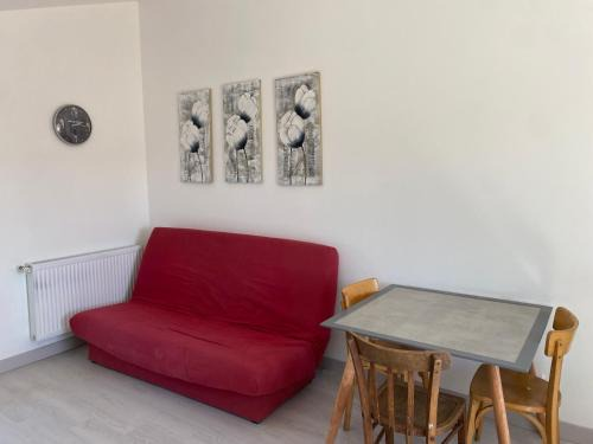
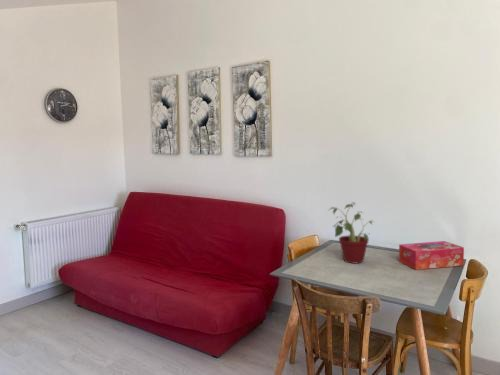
+ tissue box [398,240,465,271]
+ potted plant [328,201,375,264]
